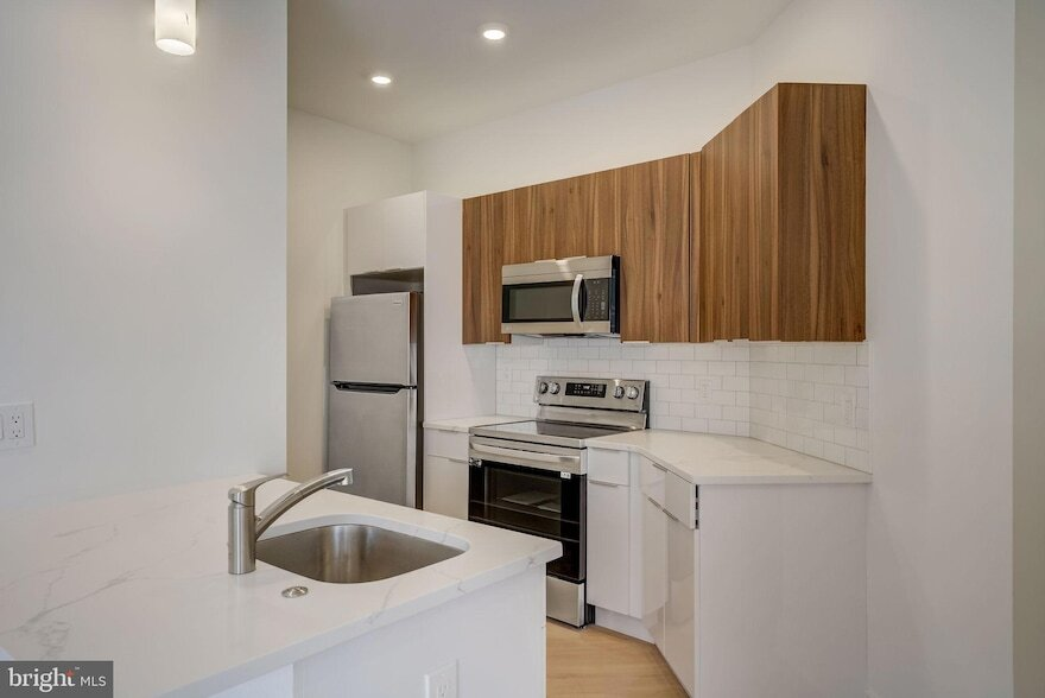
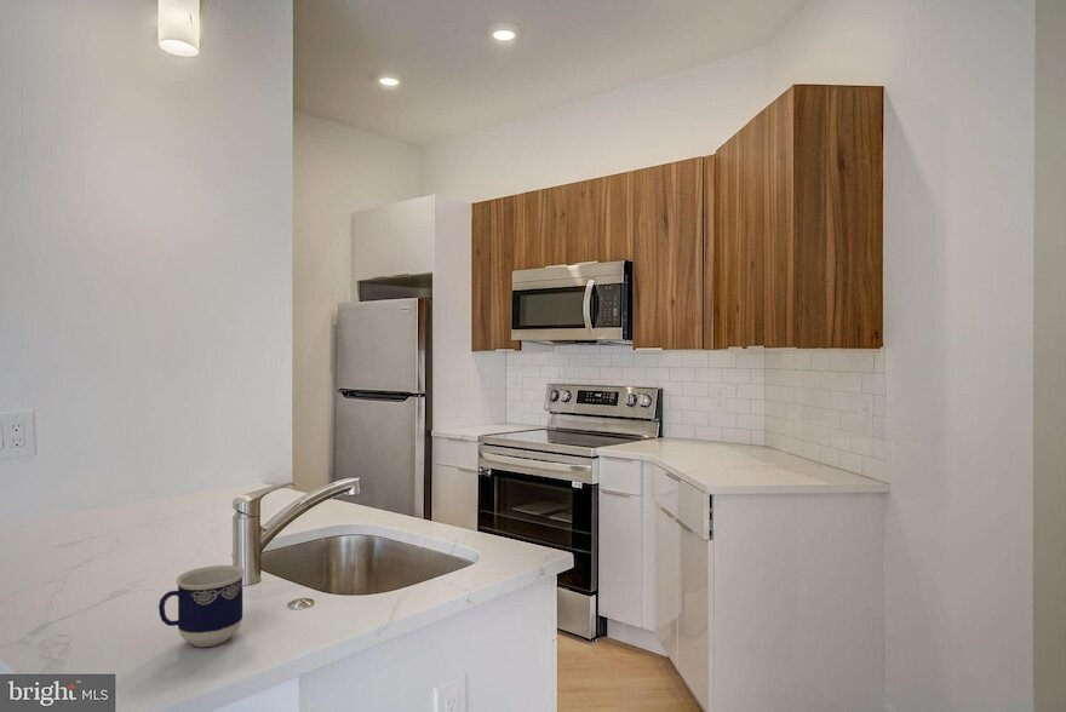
+ cup [157,564,246,648]
